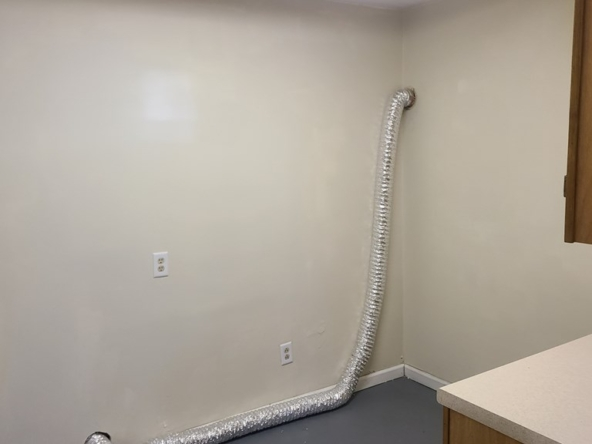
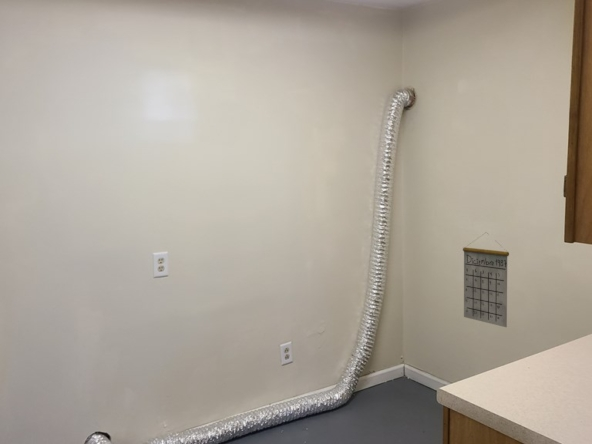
+ calendar [462,231,510,328]
